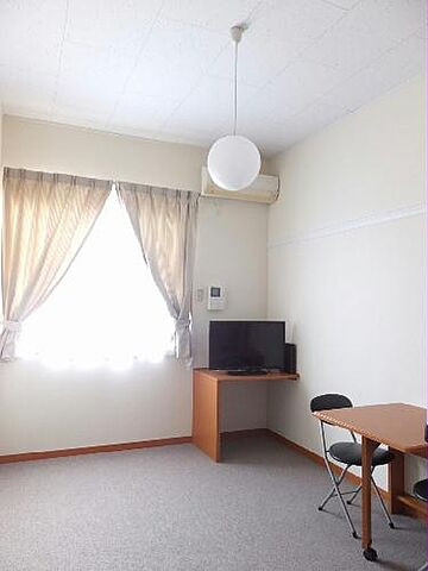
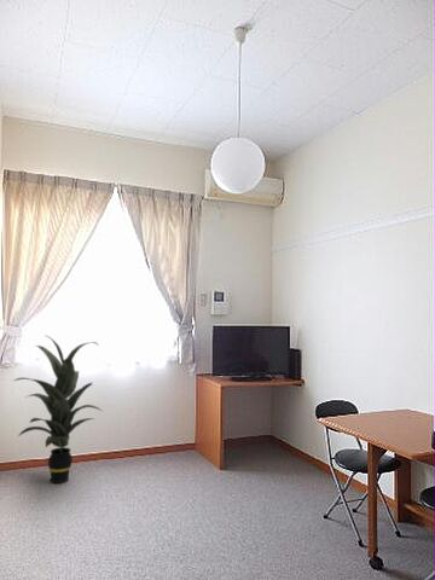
+ indoor plant [13,335,103,485]
